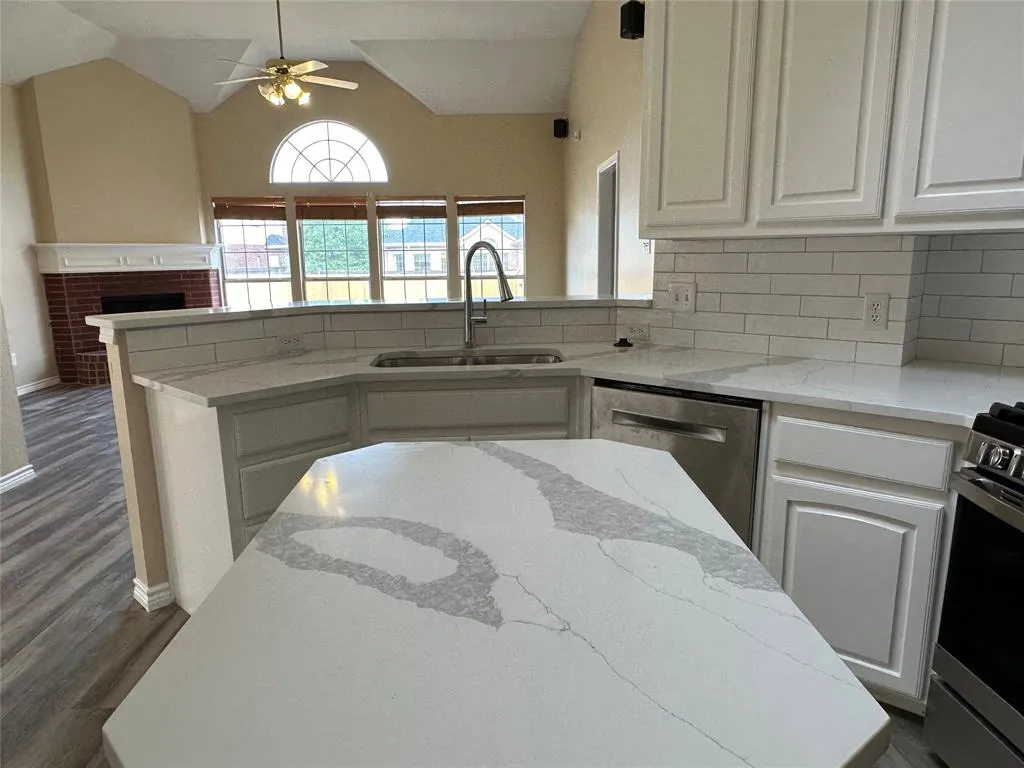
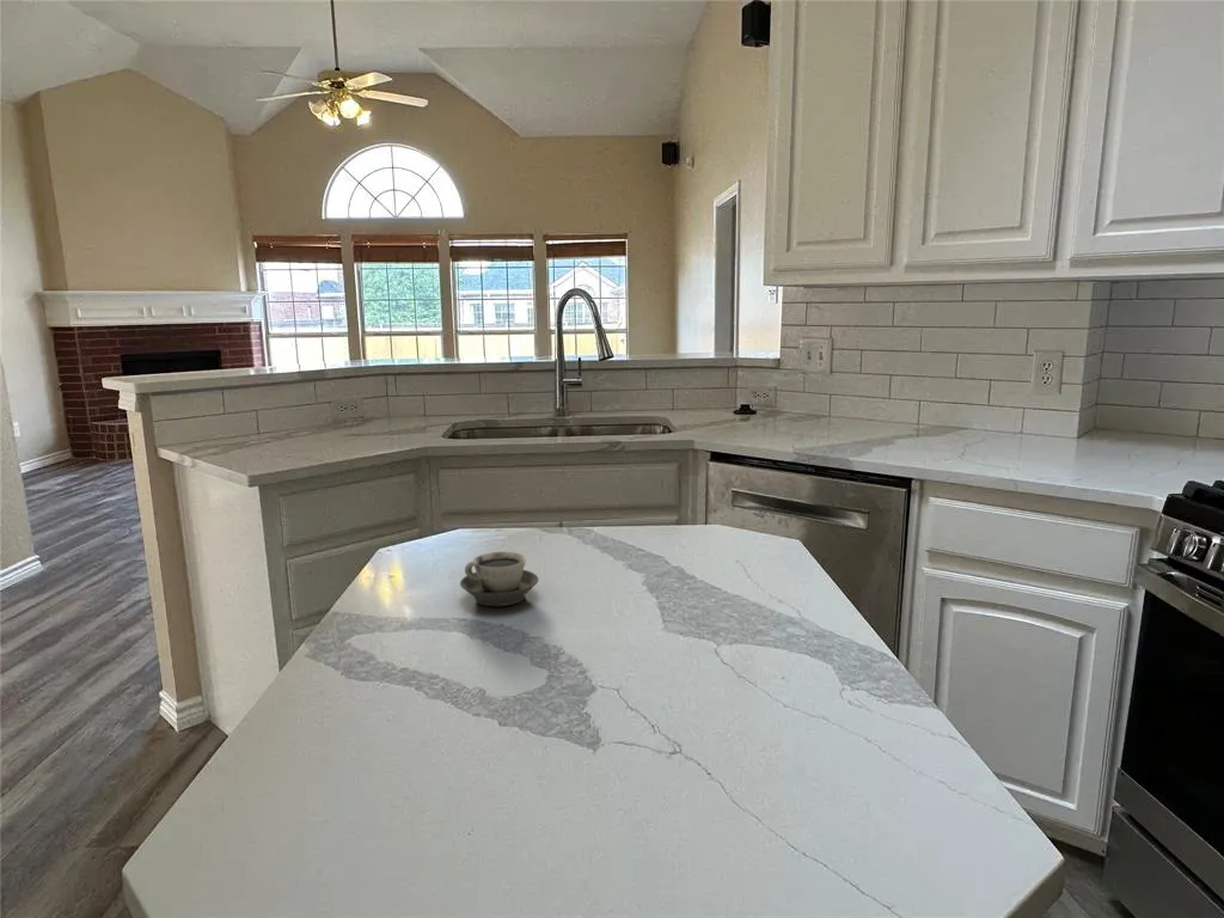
+ cup [459,551,540,607]
